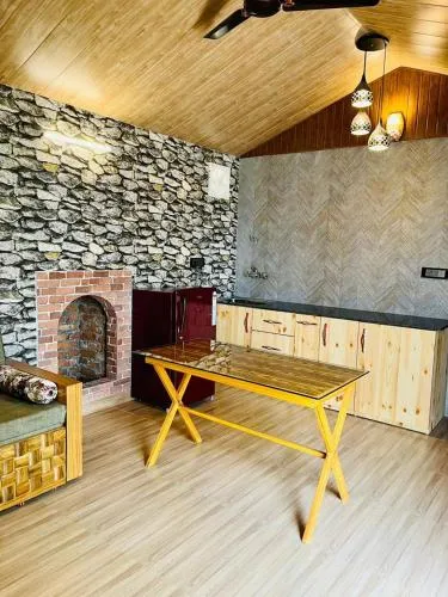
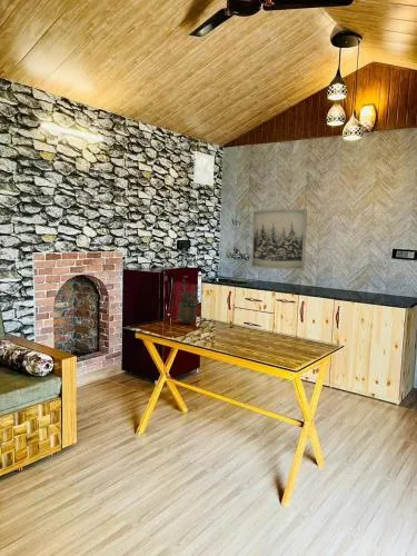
+ wall art [250,208,308,271]
+ potted plant [177,278,200,325]
